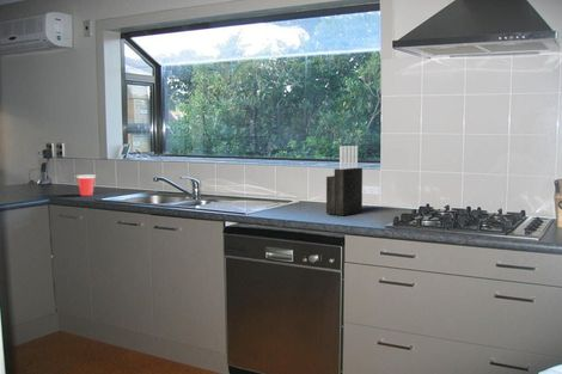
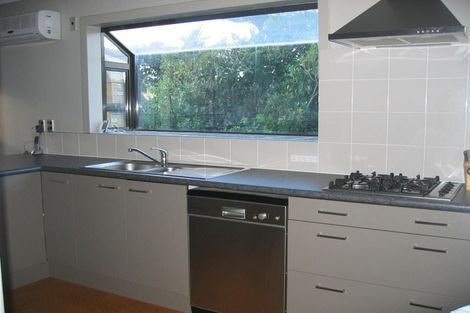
- cup [75,174,97,197]
- knife block [325,145,364,216]
